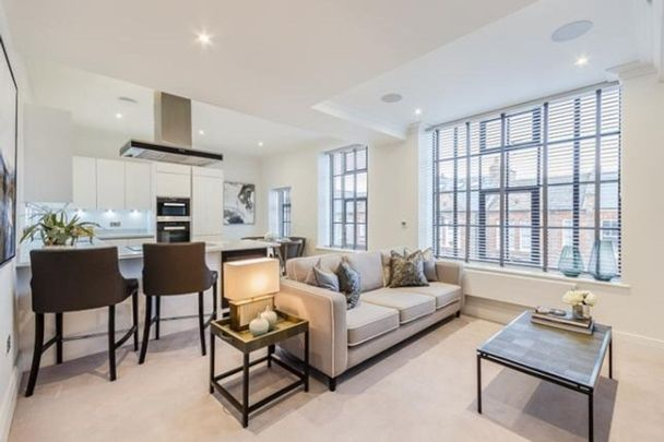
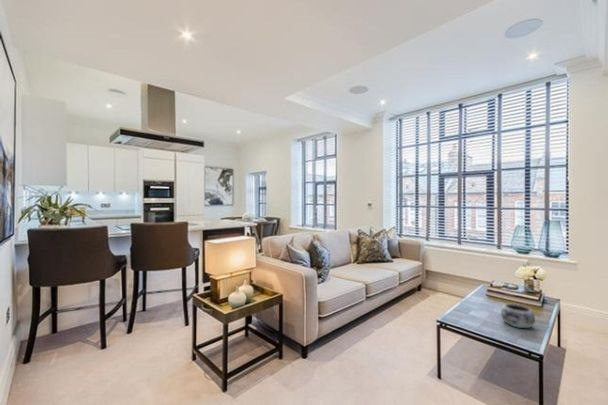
+ decorative bowl [500,303,536,330]
